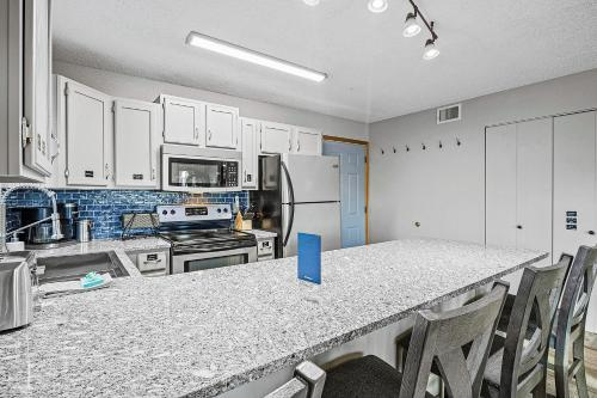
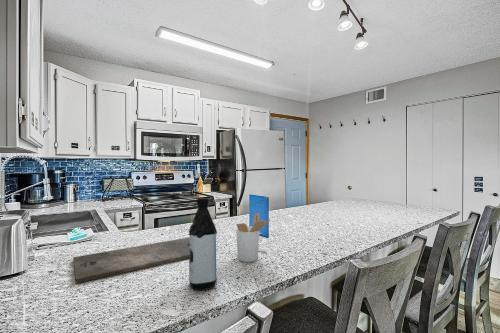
+ water bottle [188,197,218,291]
+ cutting board [72,237,190,284]
+ utensil holder [235,212,271,263]
